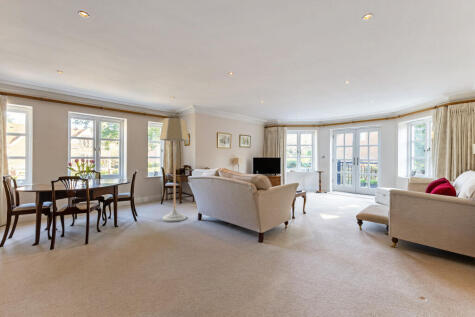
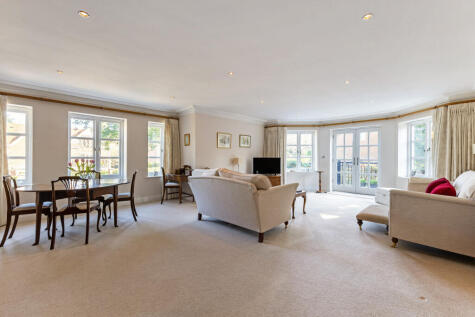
- floor lamp [159,117,190,223]
